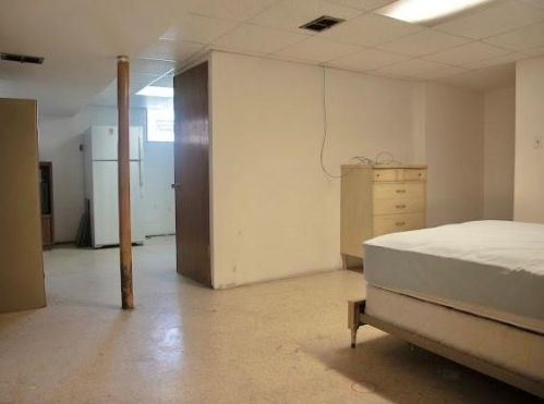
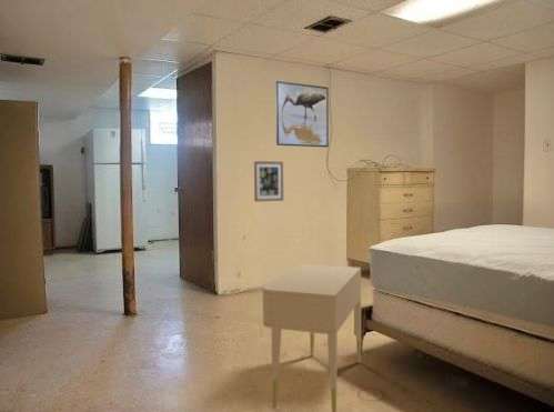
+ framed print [275,80,330,148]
+ nightstand [262,263,362,412]
+ wall art [253,160,284,203]
